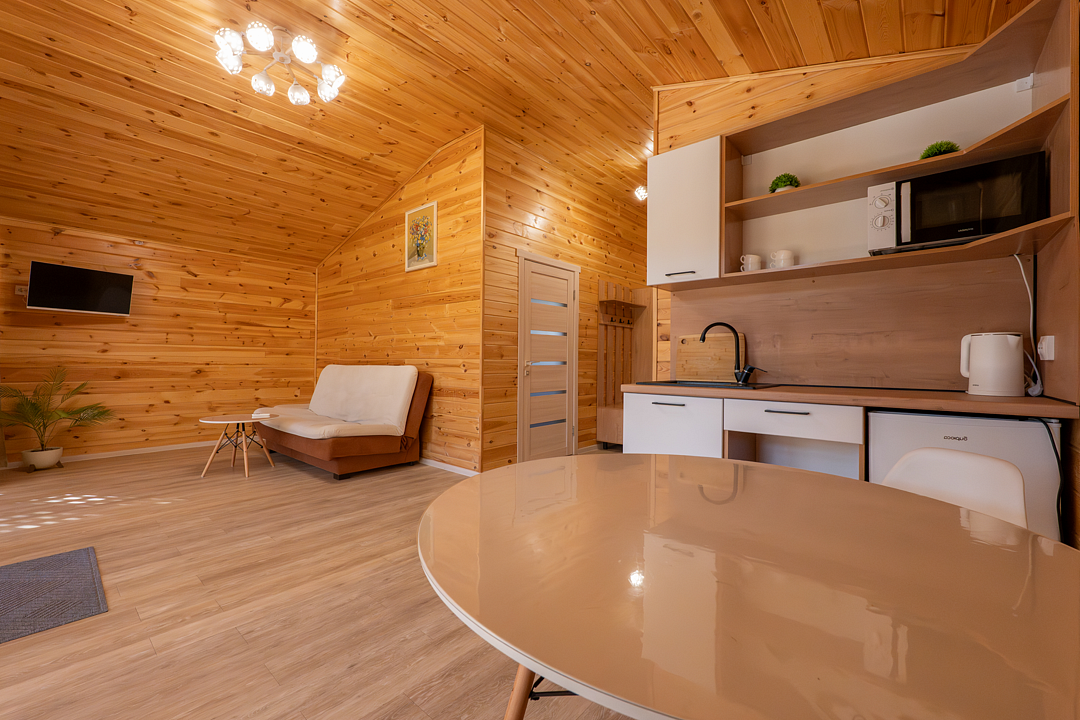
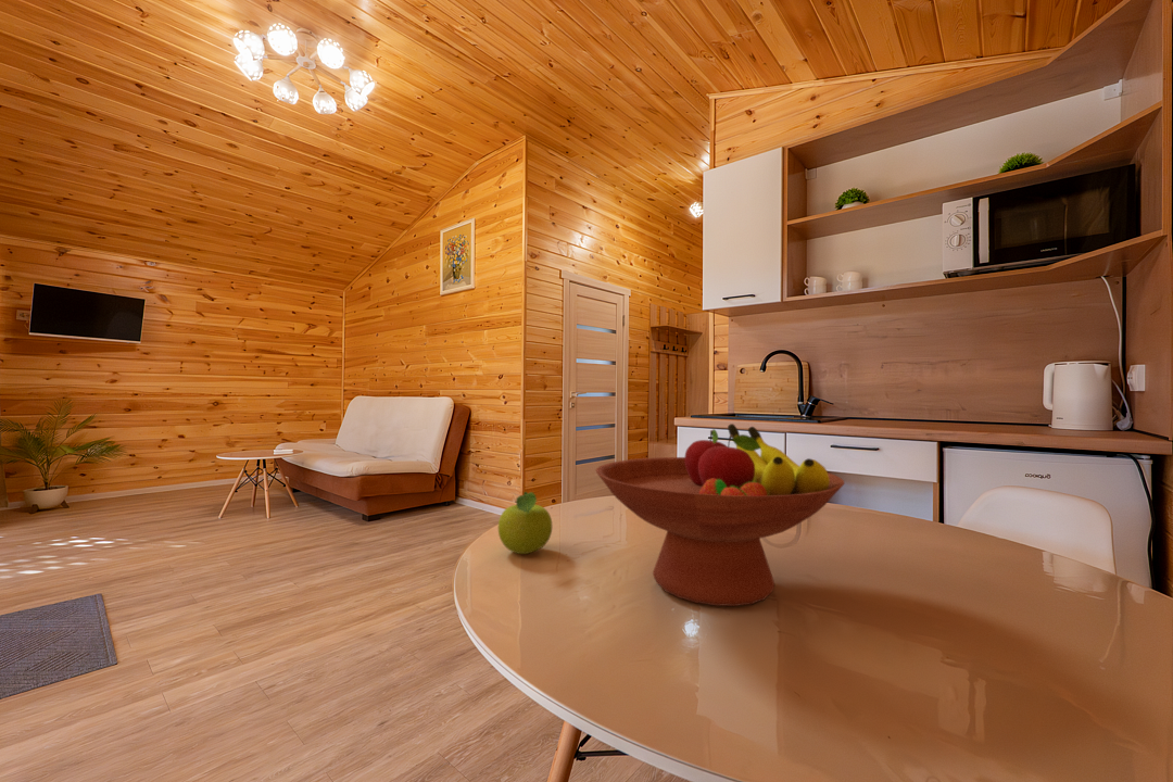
+ fruit bowl [594,422,846,607]
+ fruit [497,491,553,555]
